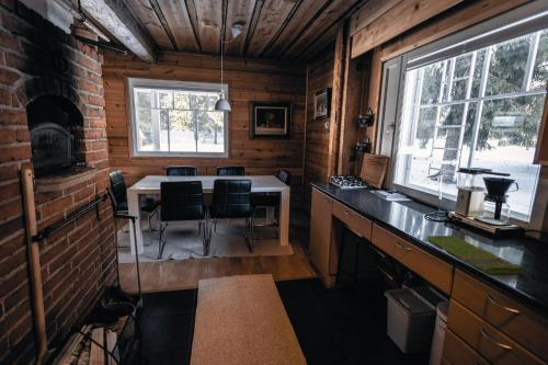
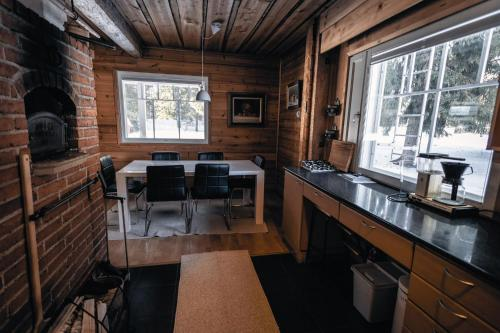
- dish towel [425,233,525,275]
